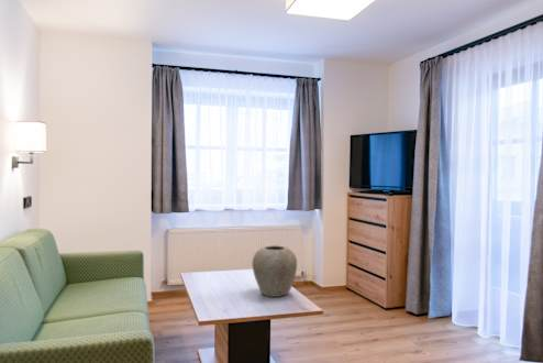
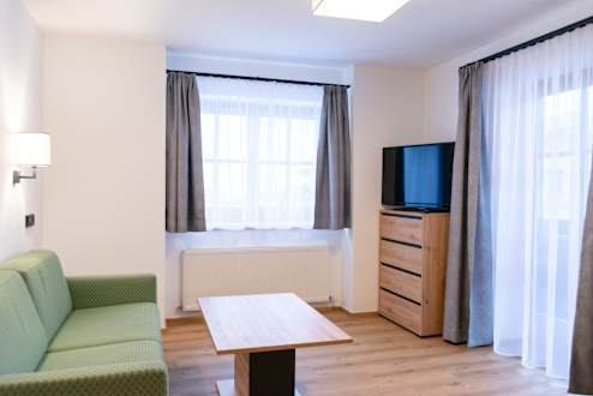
- vase [252,244,298,298]
